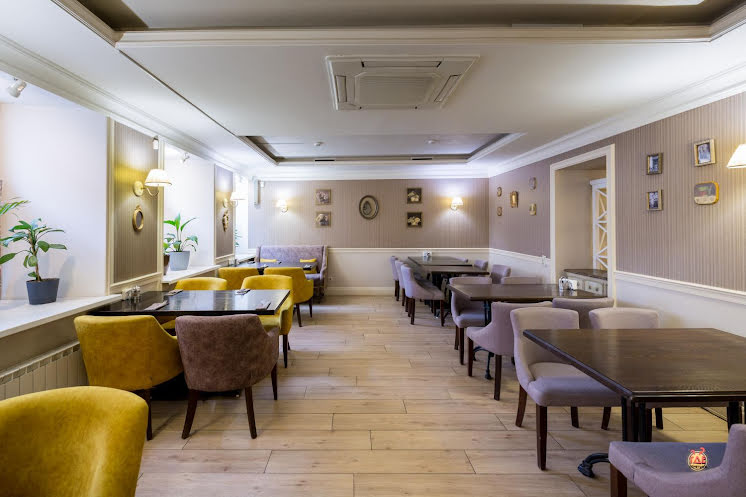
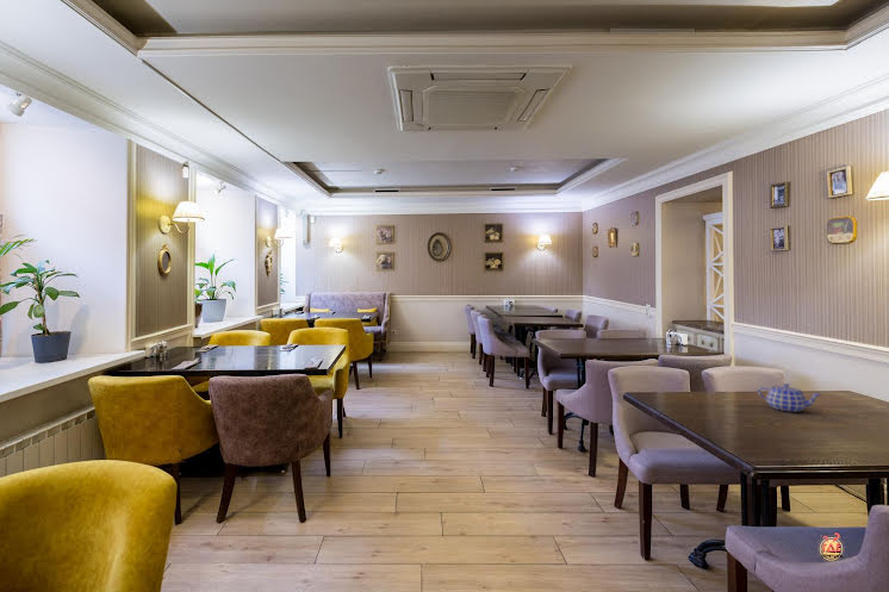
+ teapot [757,382,822,413]
